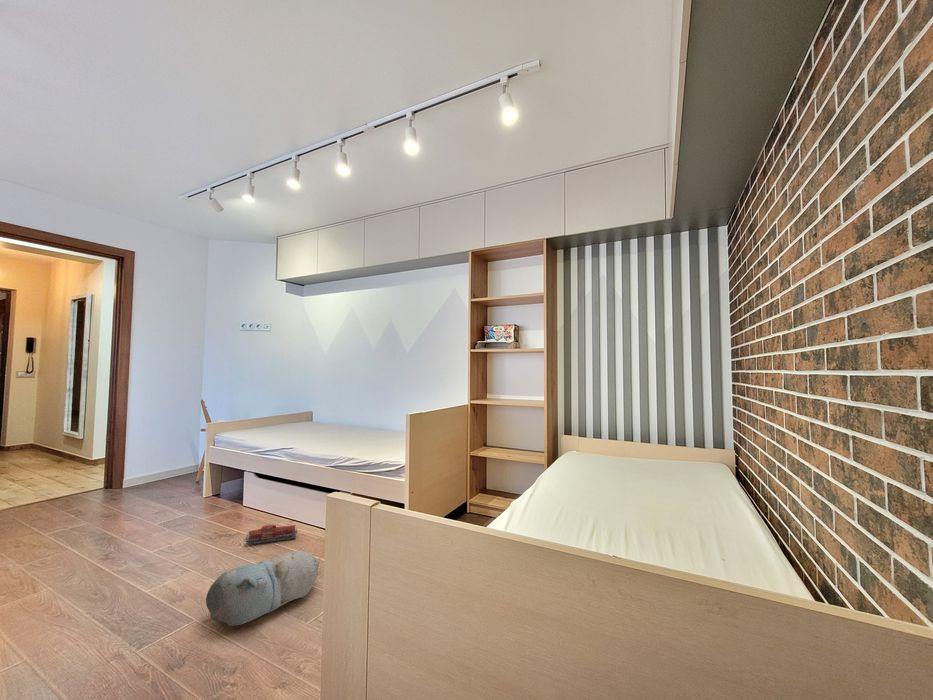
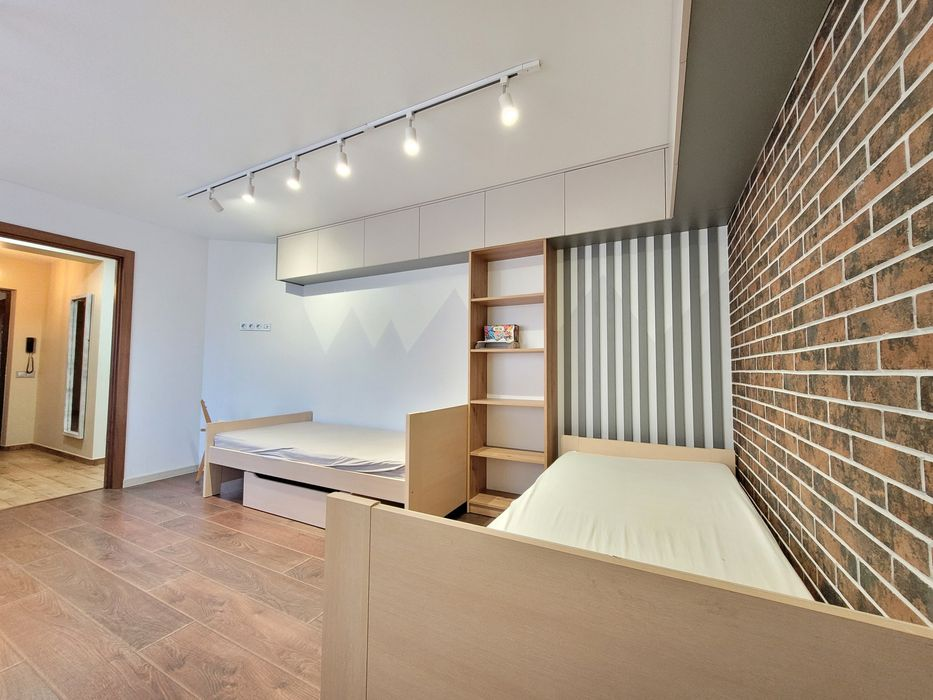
- plush toy [205,550,321,627]
- toy train [243,523,298,546]
